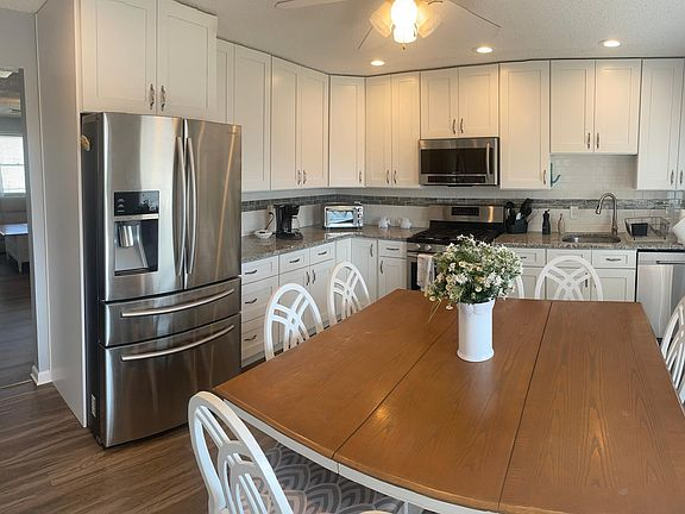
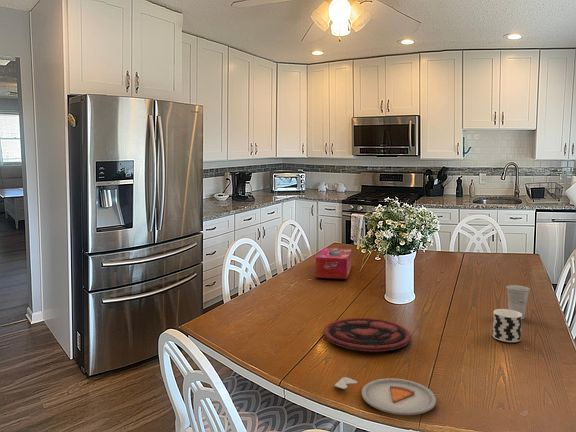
+ cup [492,308,523,343]
+ dinner plate [334,376,437,416]
+ tissue box [315,247,353,280]
+ cup [505,284,531,320]
+ plate [323,317,412,353]
